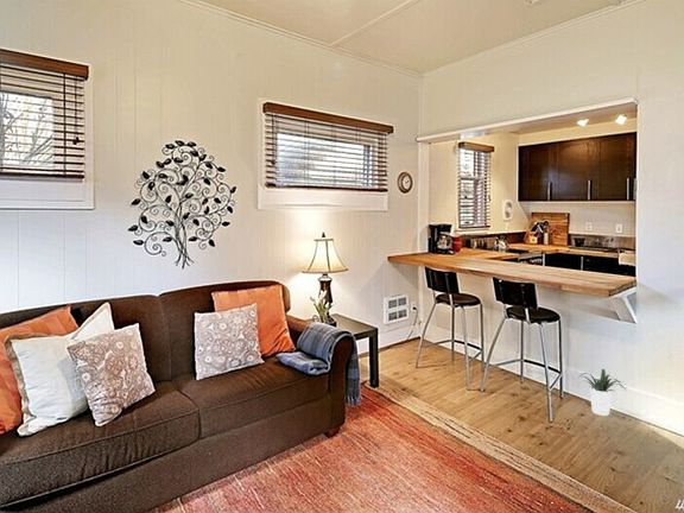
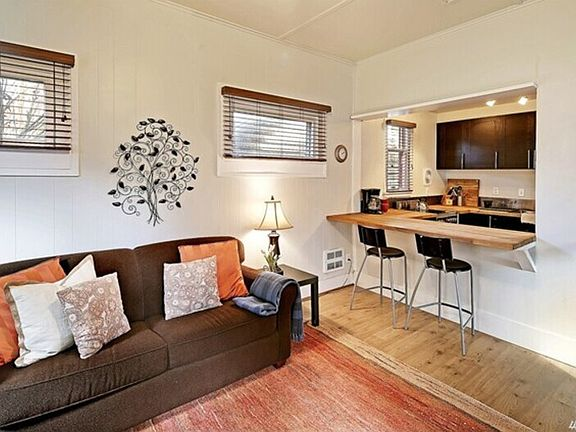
- potted plant [577,368,627,417]
